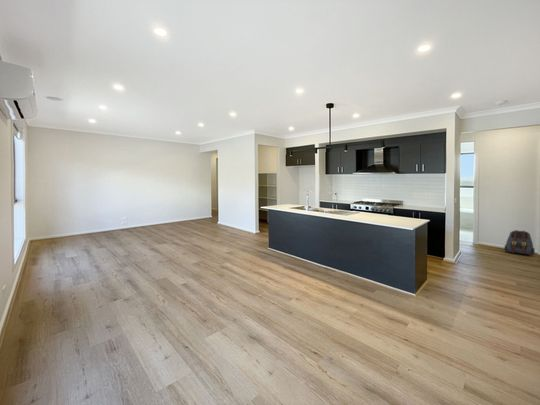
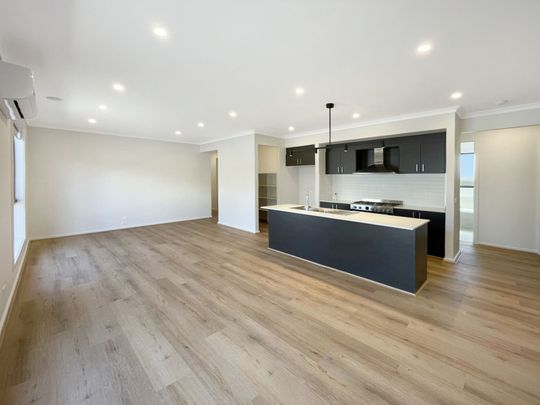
- backpack [503,229,536,256]
